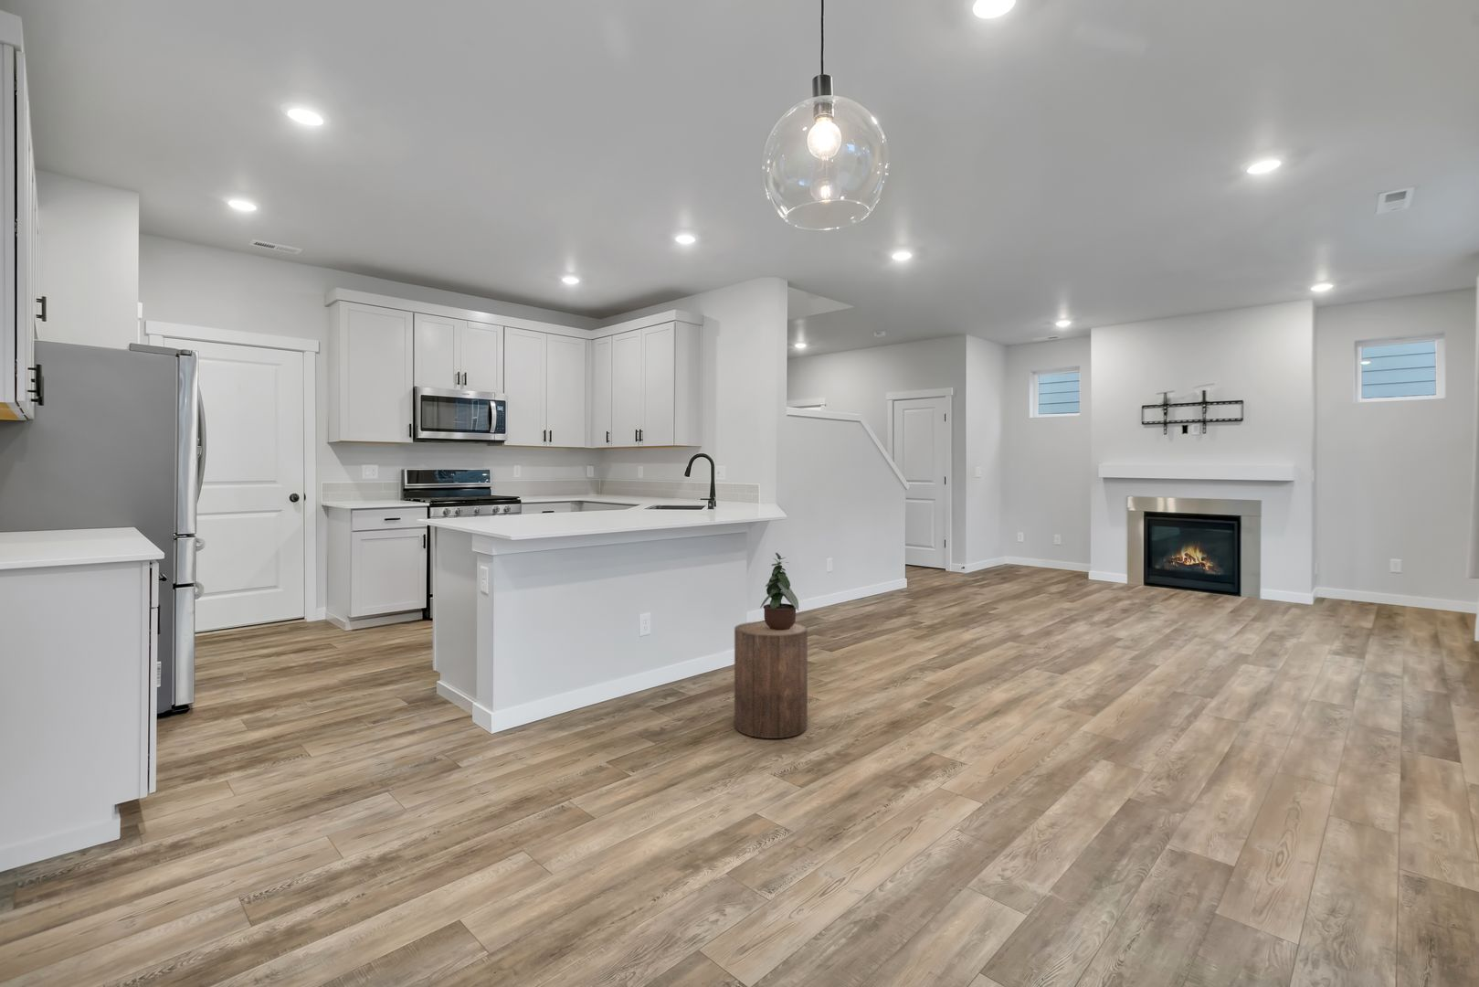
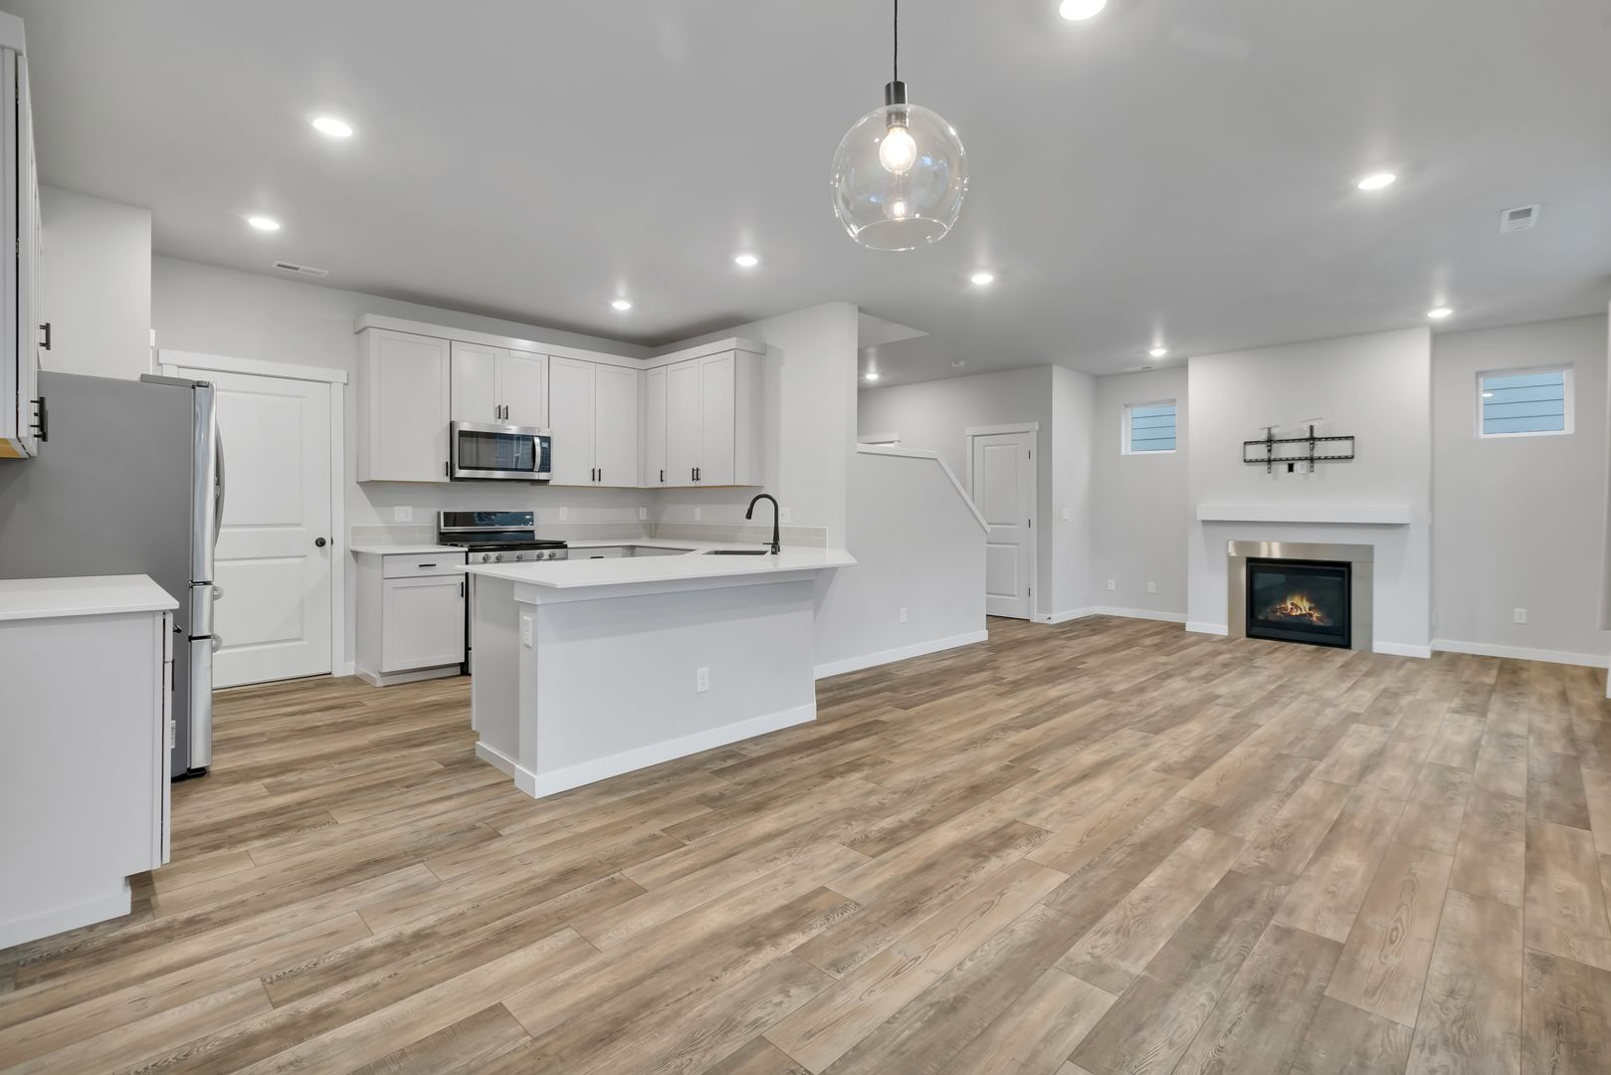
- stool [733,620,808,739]
- potted plant [759,552,801,630]
